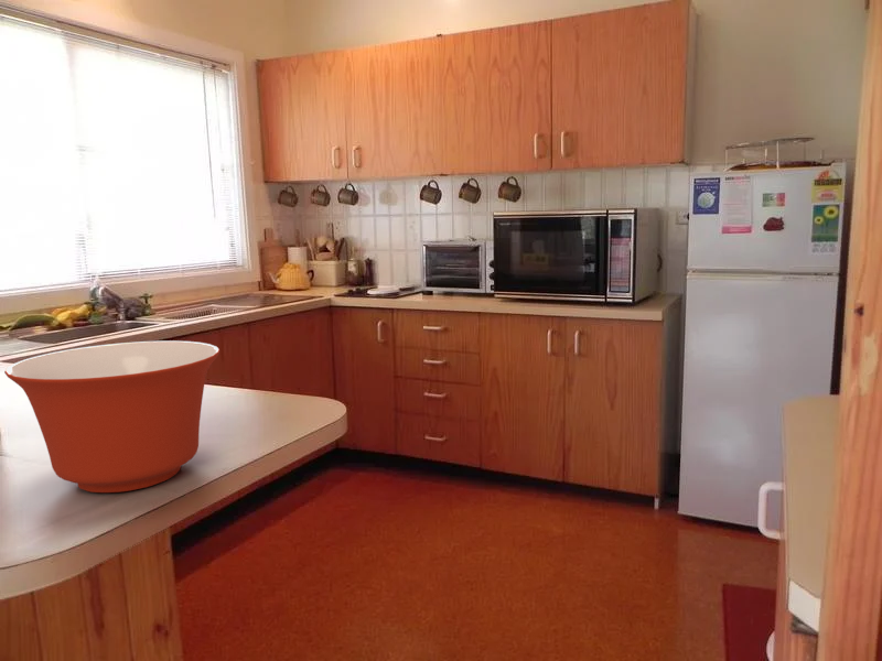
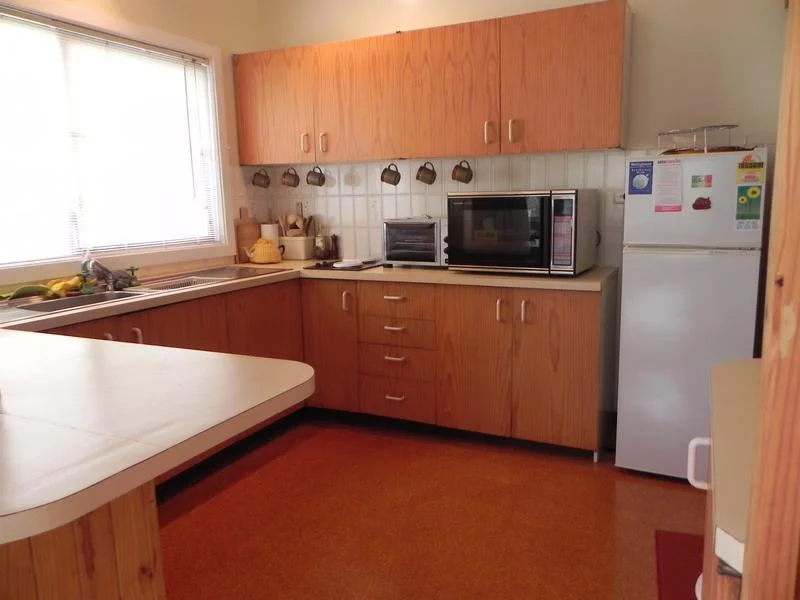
- mixing bowl [3,340,220,494]
